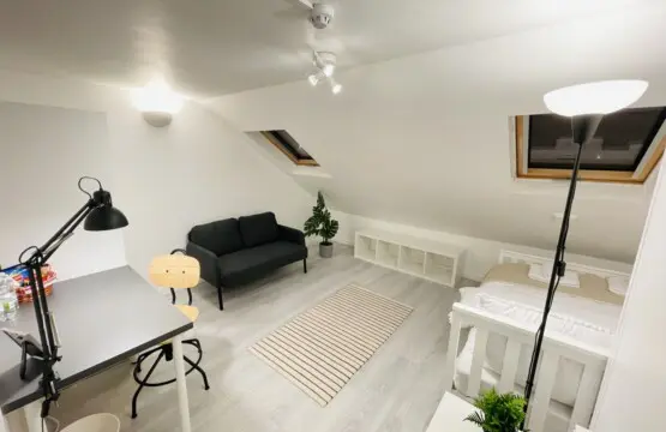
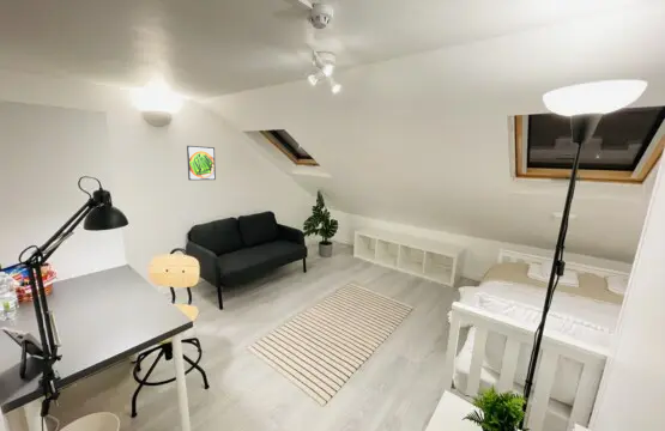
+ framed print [186,145,217,181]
